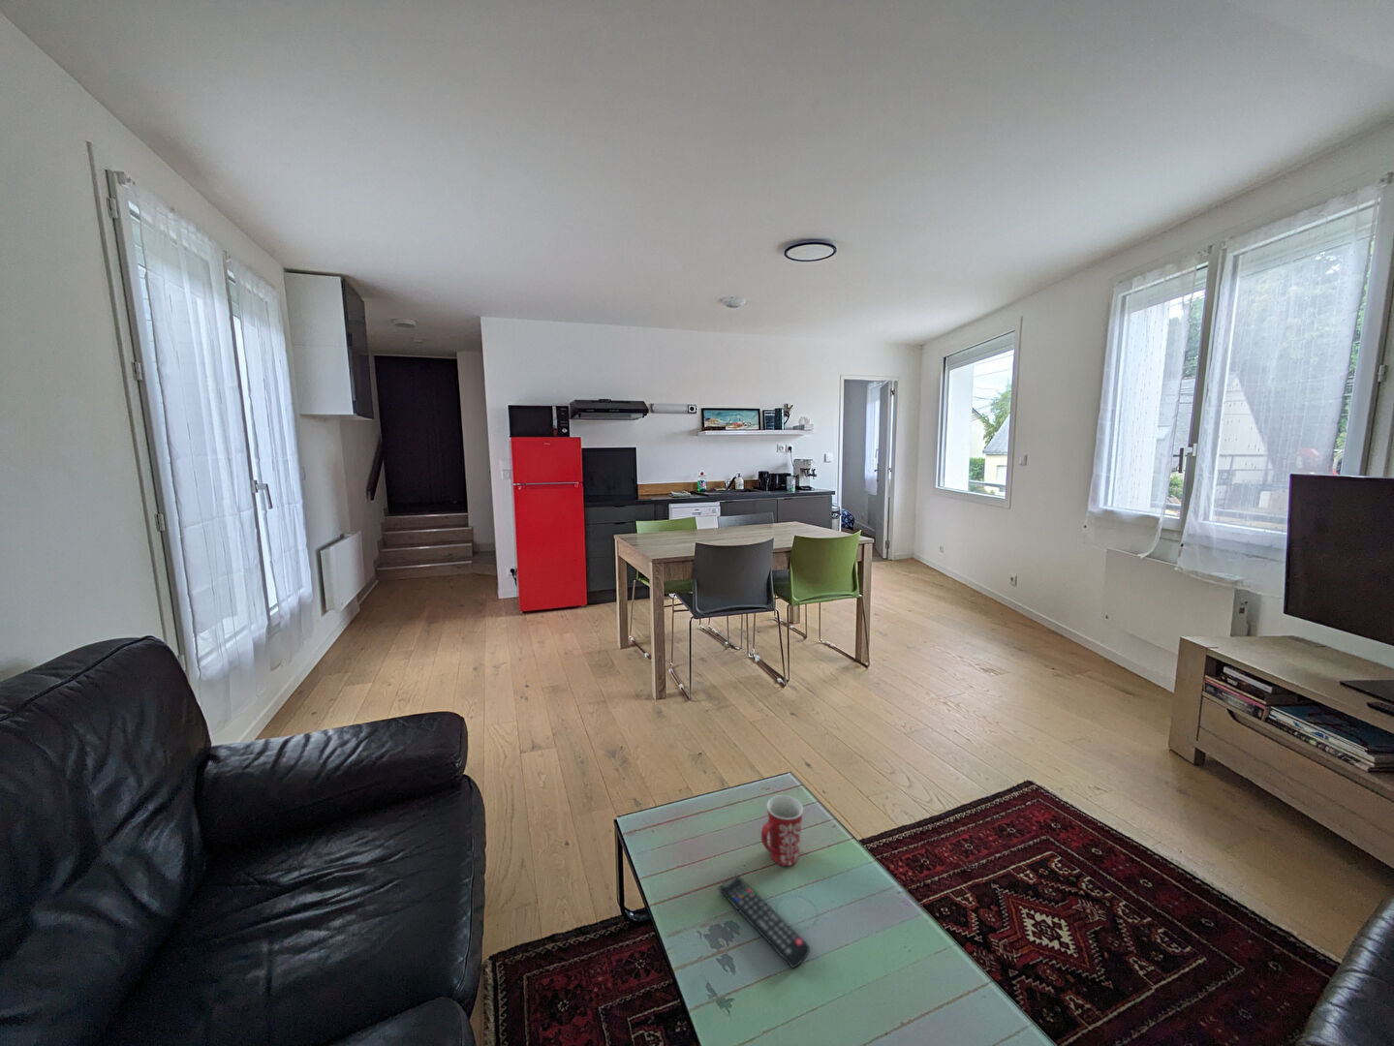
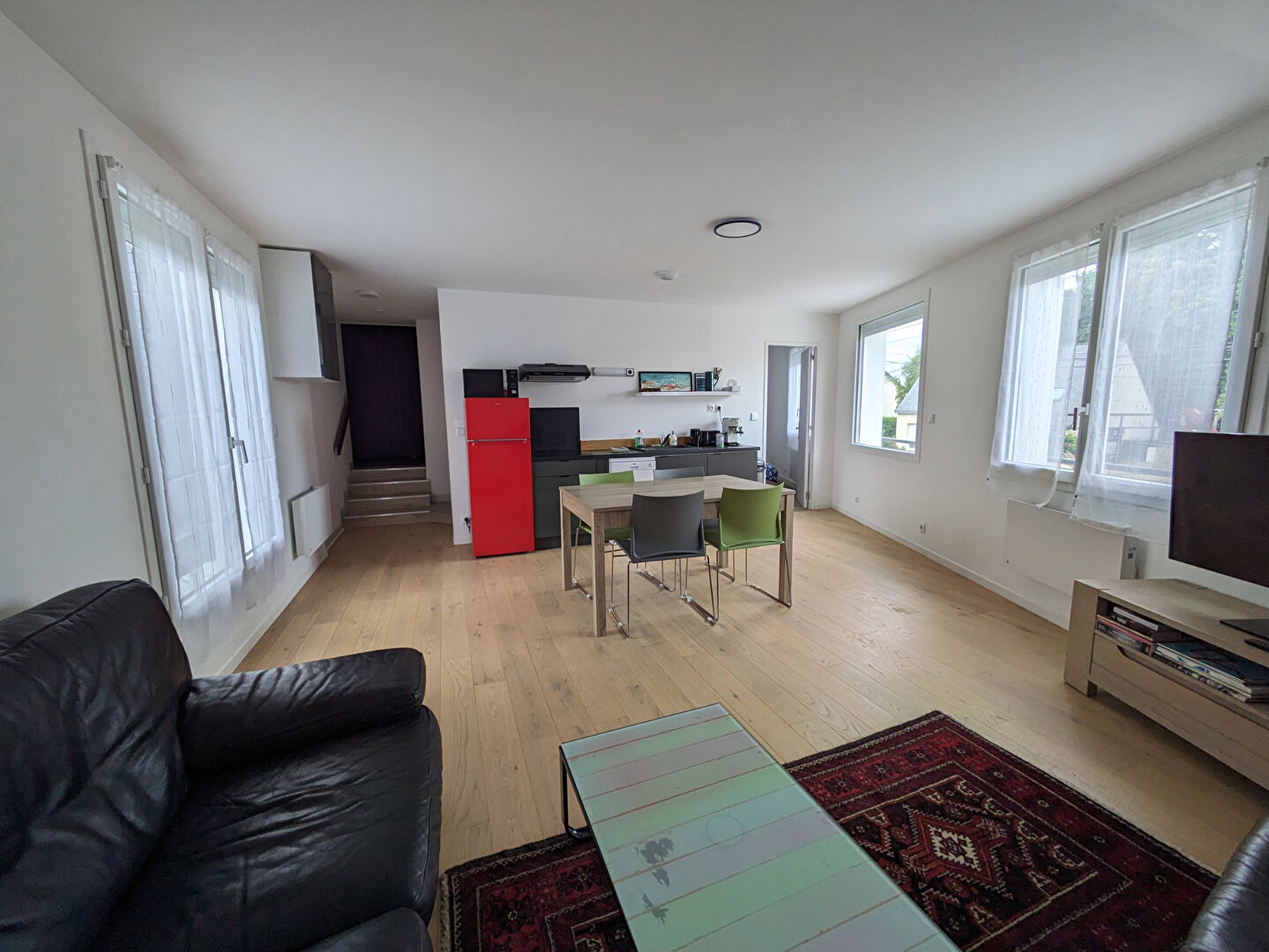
- remote control [717,875,811,968]
- mug [760,794,804,867]
